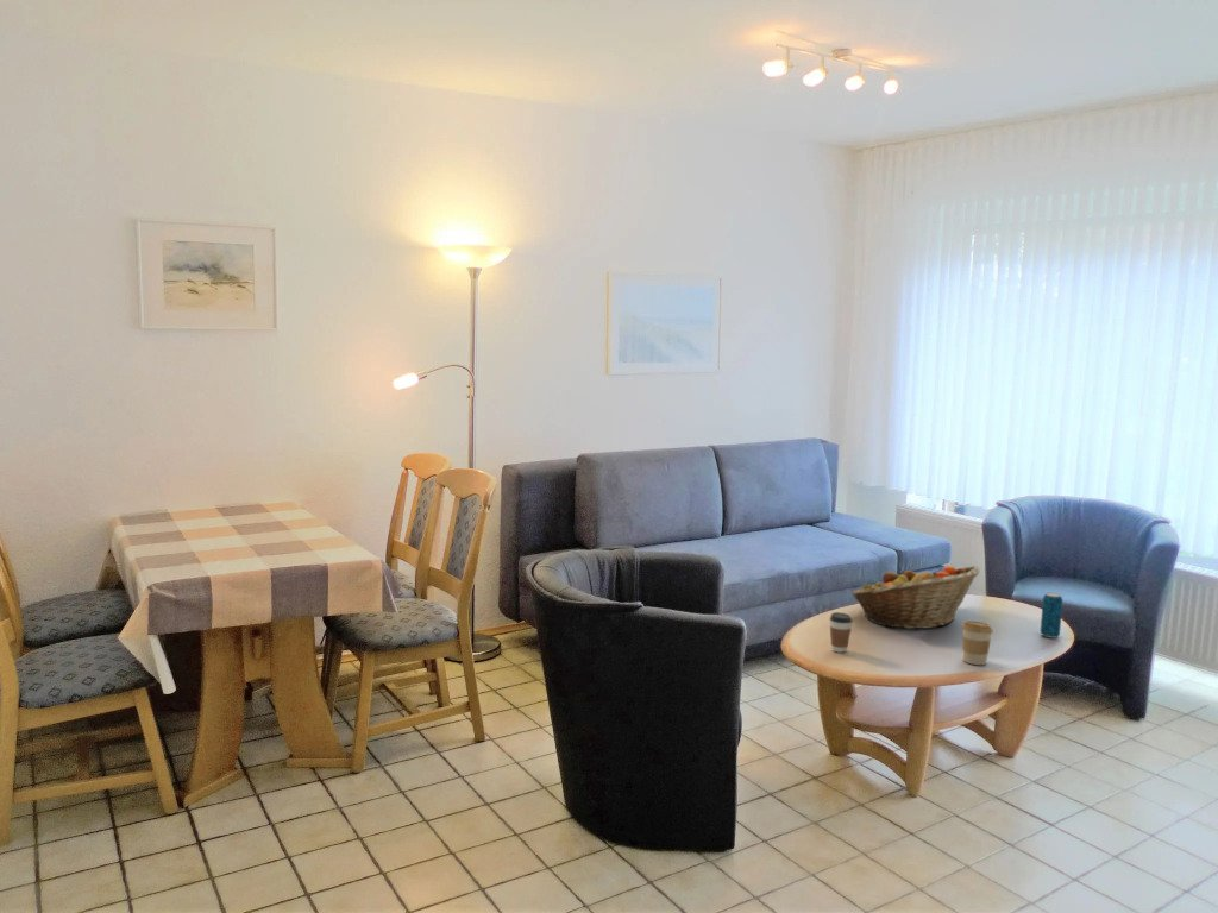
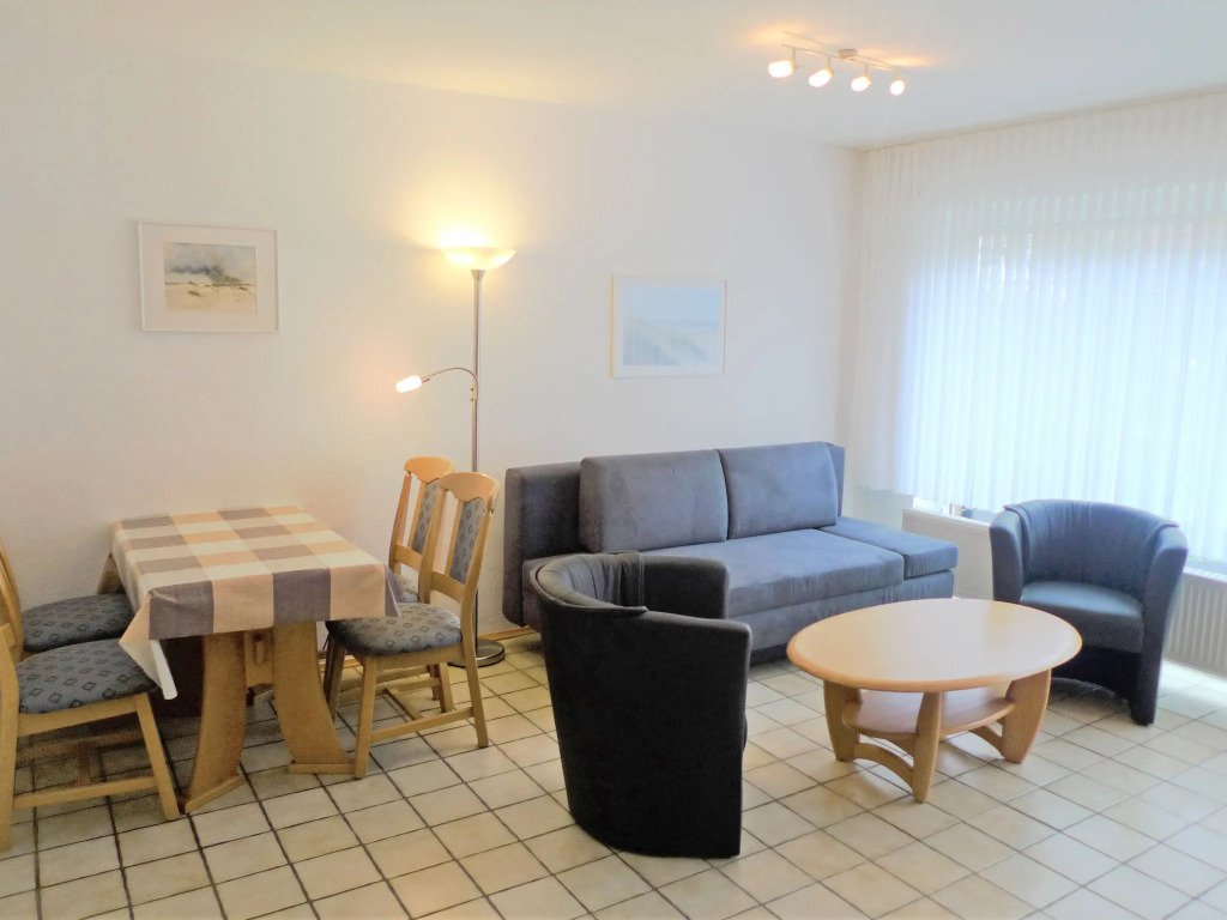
- coffee cup [829,611,854,654]
- coffee cup [961,619,994,666]
- fruit basket [850,565,981,630]
- beverage can [1040,592,1063,640]
